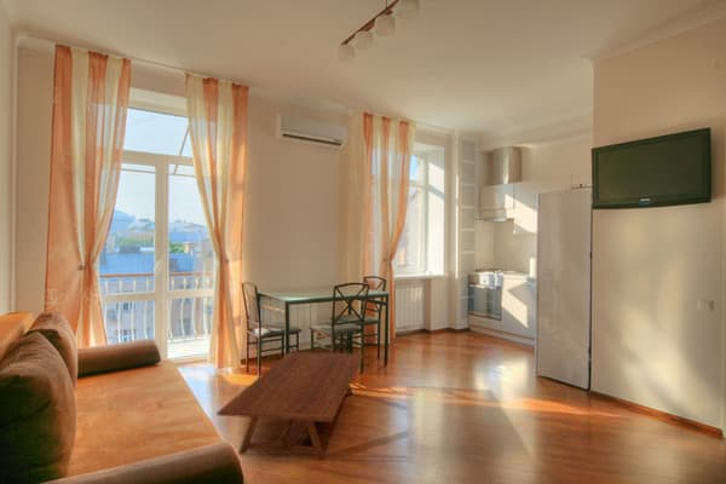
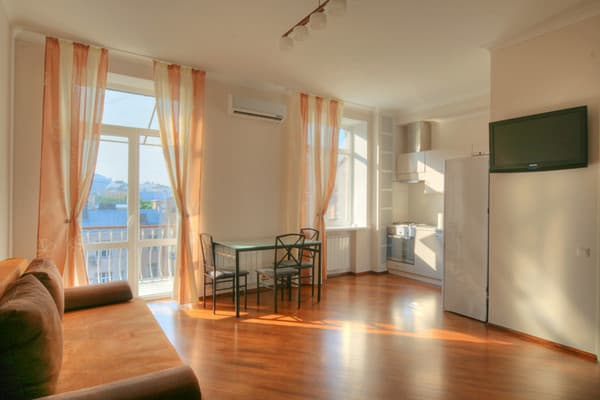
- coffee table [215,351,364,461]
